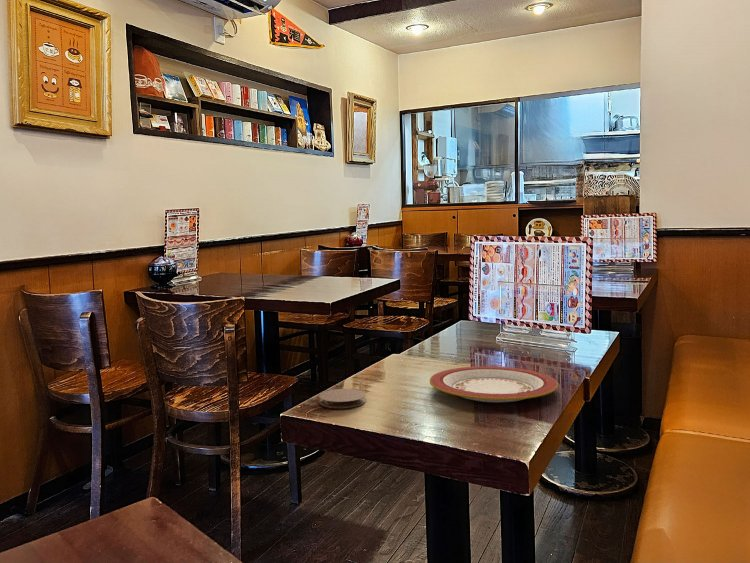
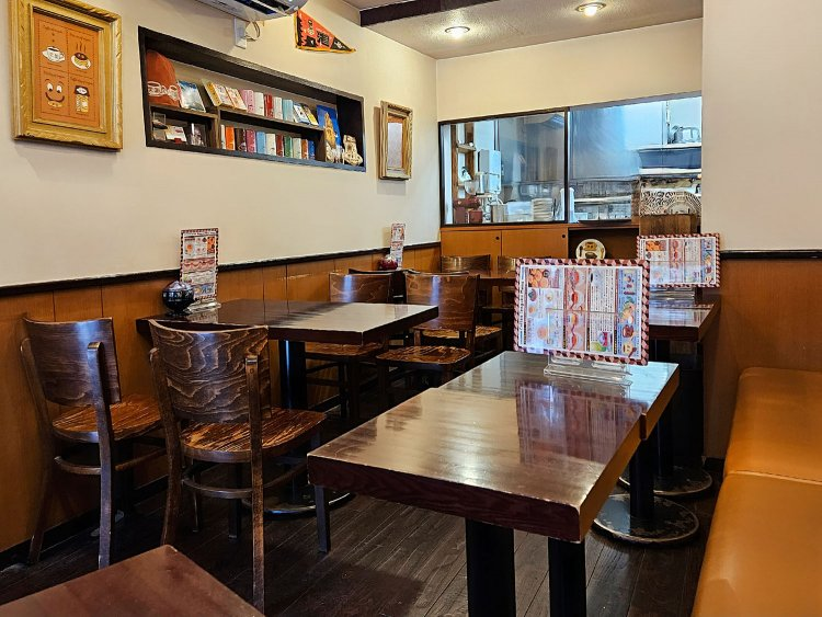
- plate [429,365,559,403]
- coaster [318,388,367,409]
